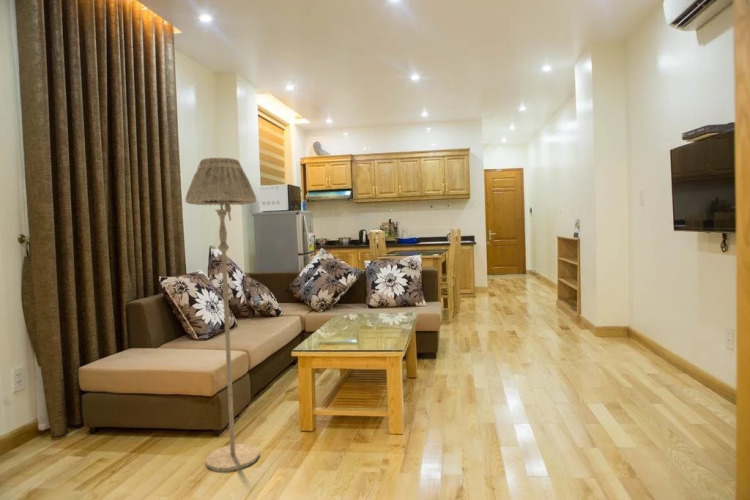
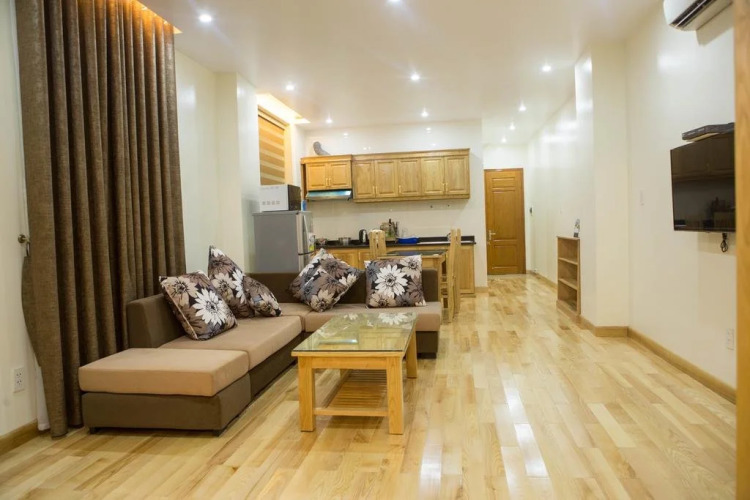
- floor lamp [184,156,261,472]
